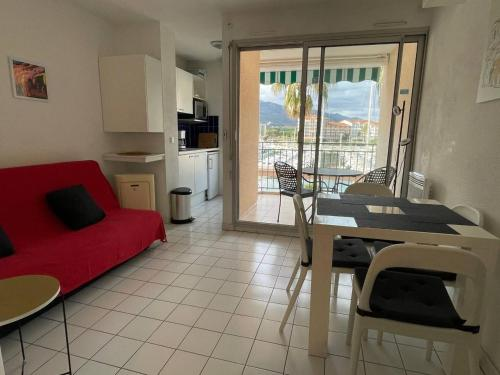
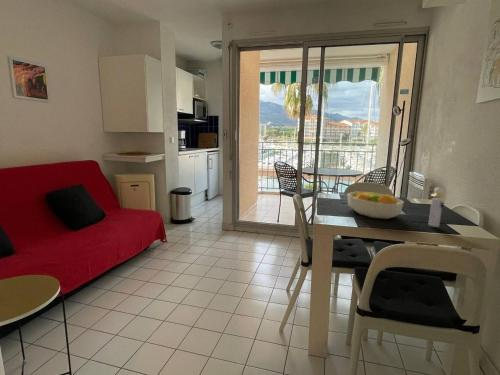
+ perfume bottle [427,186,446,228]
+ fruit bowl [346,191,405,220]
